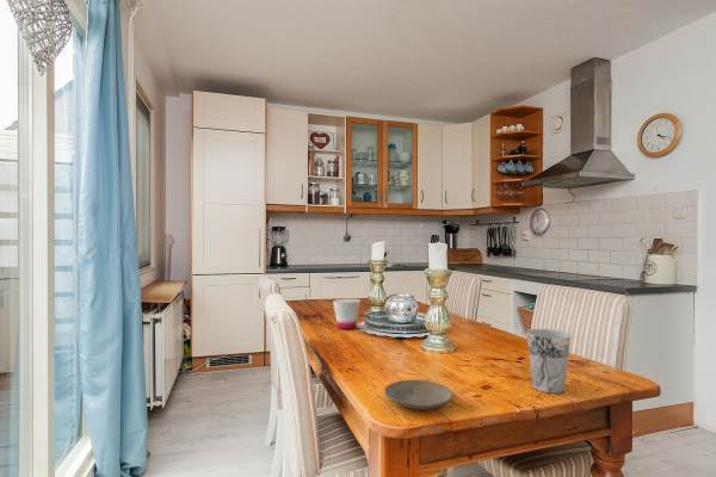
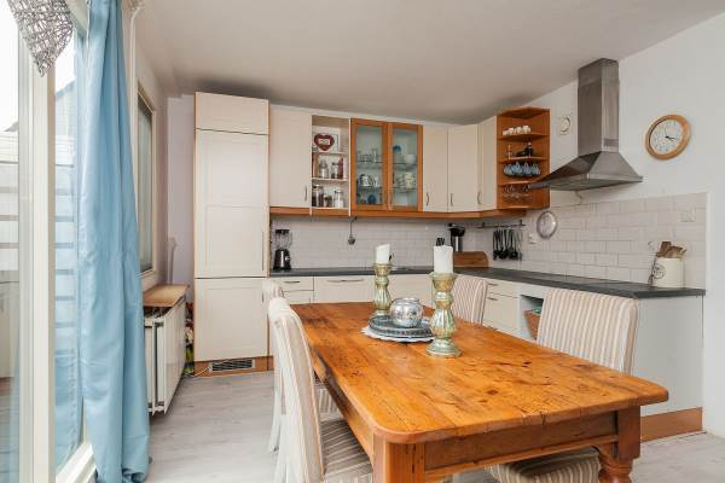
- plate [383,379,455,410]
- cup [525,328,572,395]
- cup [332,298,362,330]
